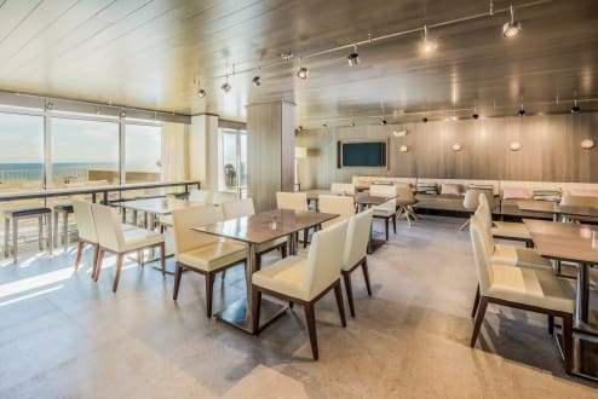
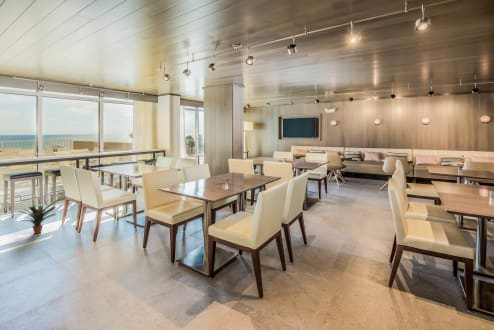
+ potted plant [17,198,61,235]
